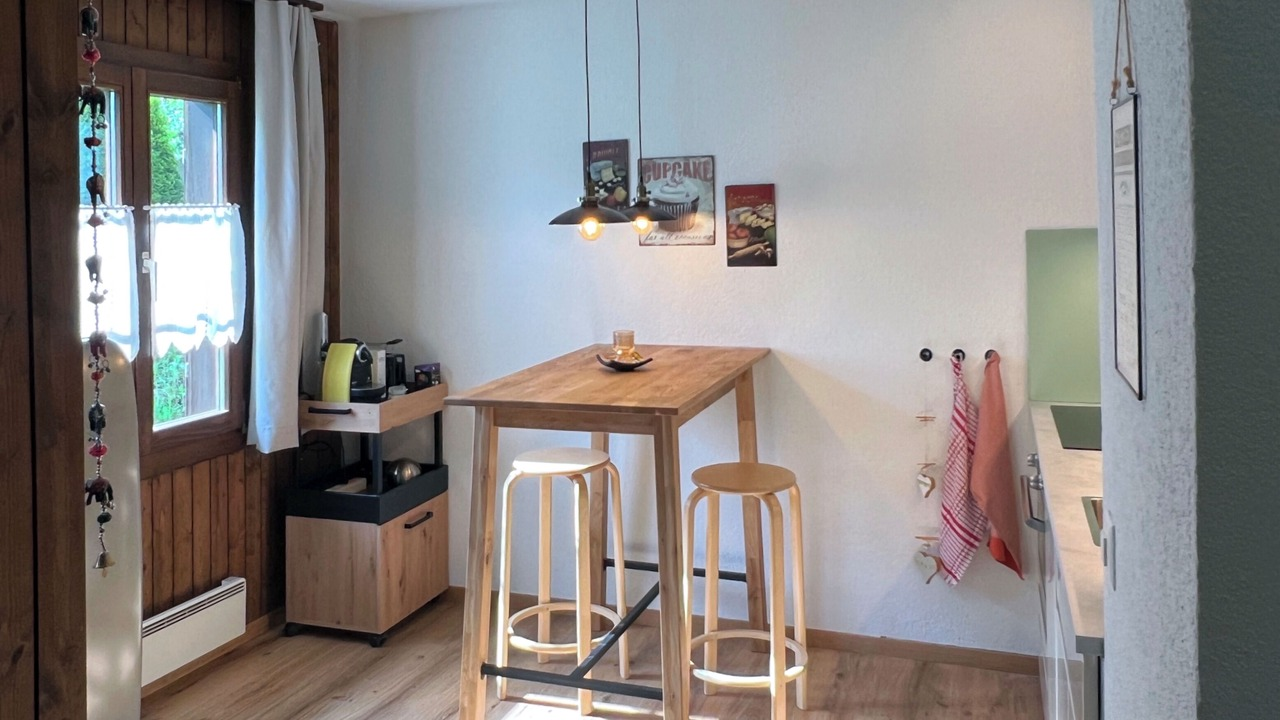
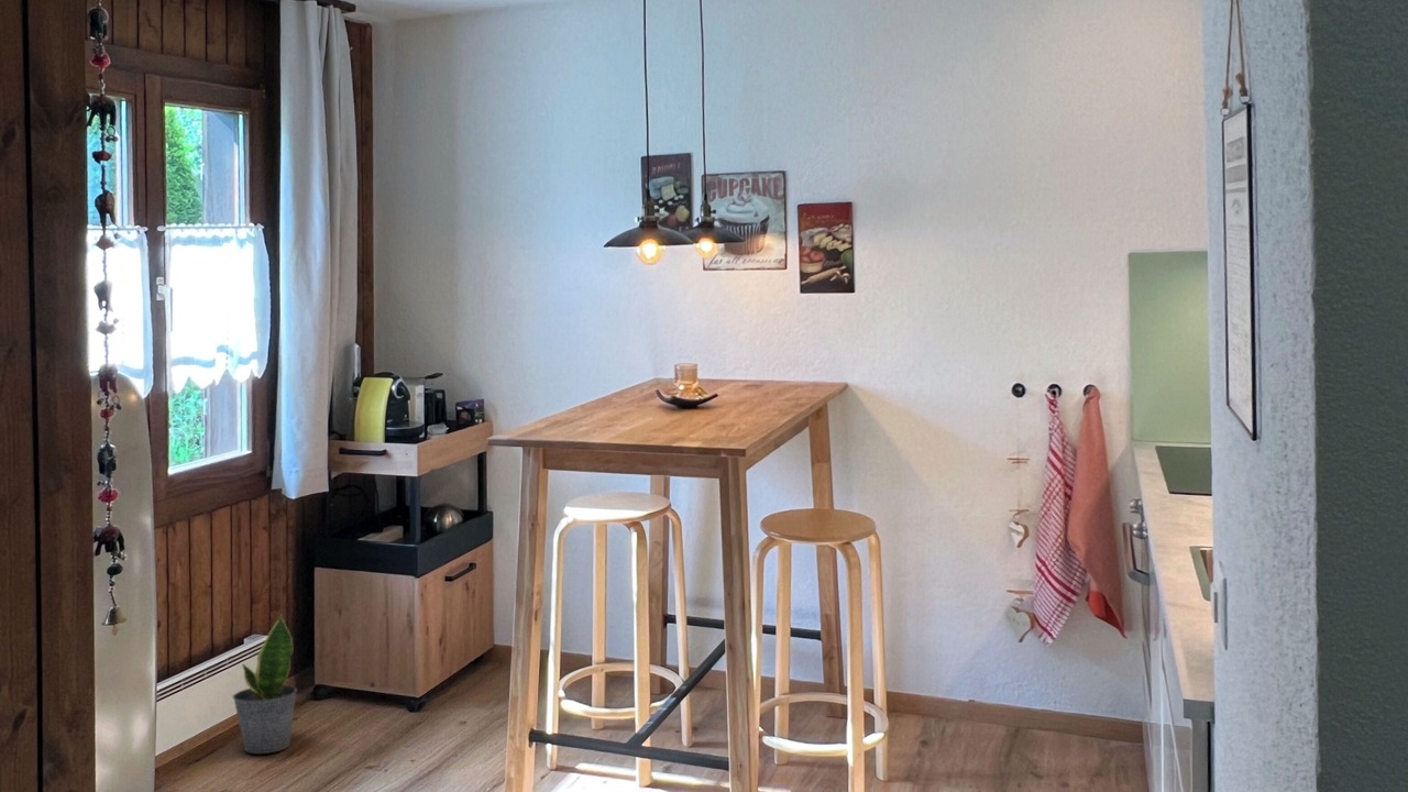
+ potted plant [231,614,298,755]
